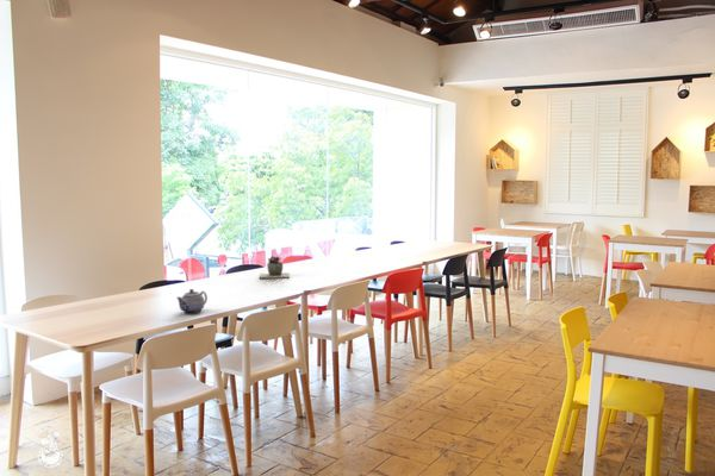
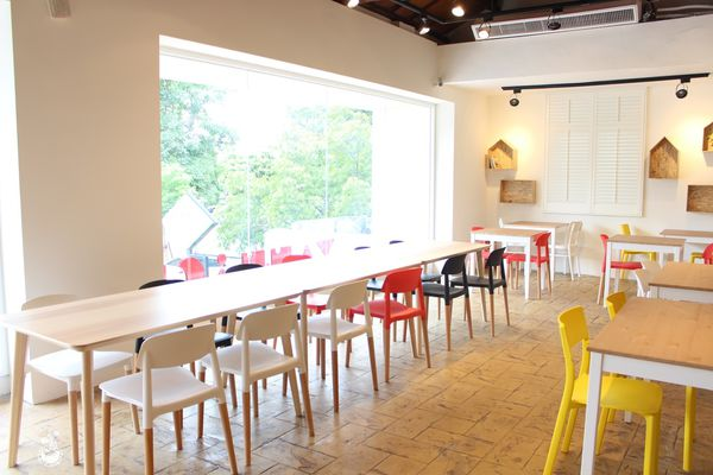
- succulent plant [259,255,291,280]
- teapot [175,288,209,314]
